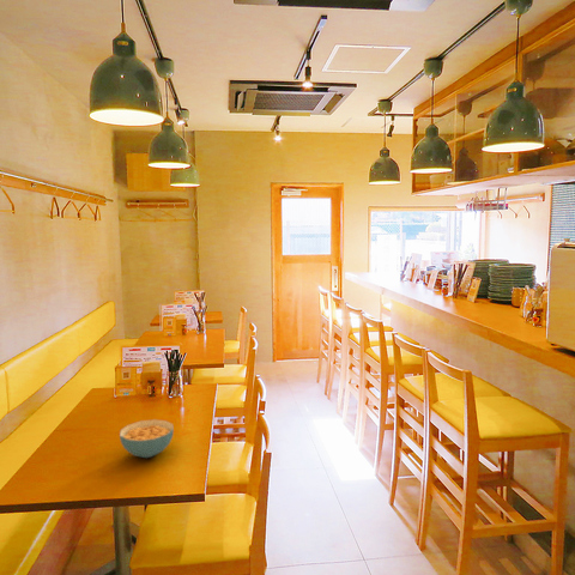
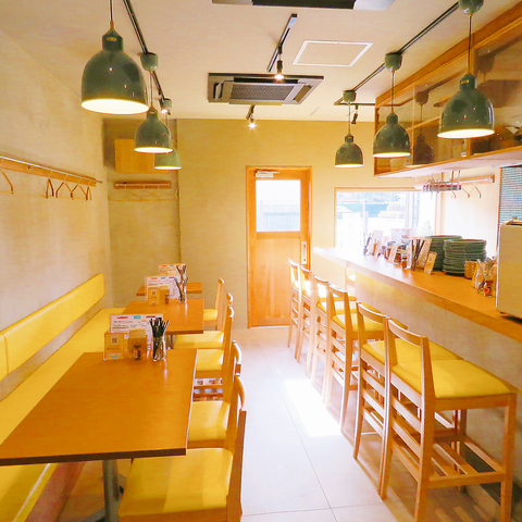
- cereal bowl [119,418,175,459]
